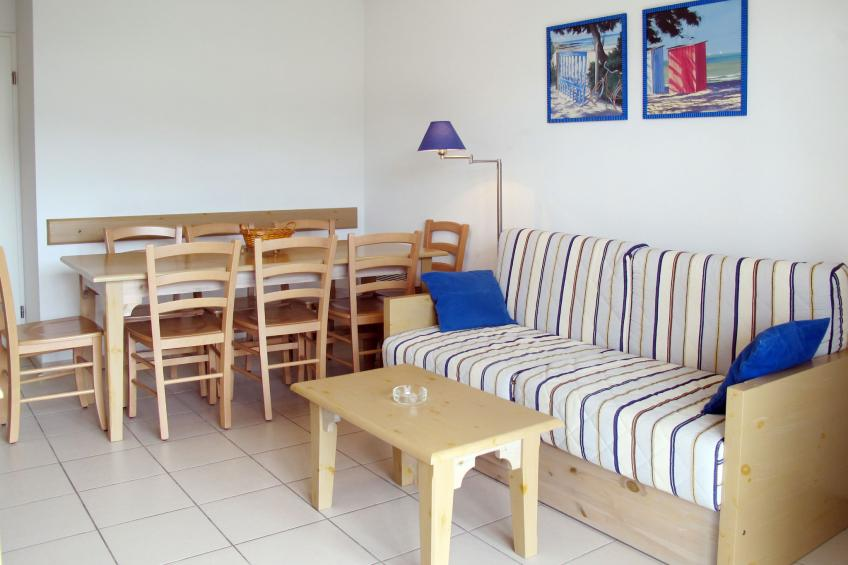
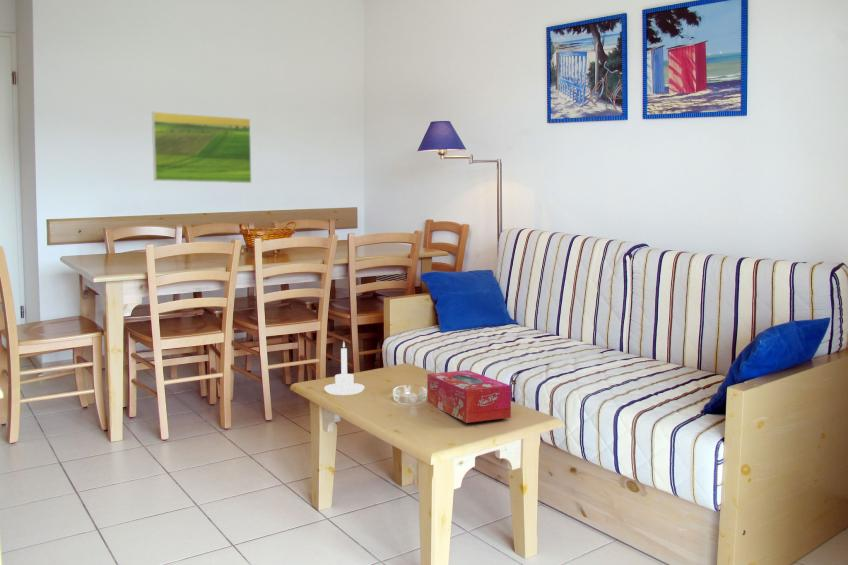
+ tissue box [426,369,512,424]
+ candle holder [323,341,365,396]
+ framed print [151,111,252,184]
